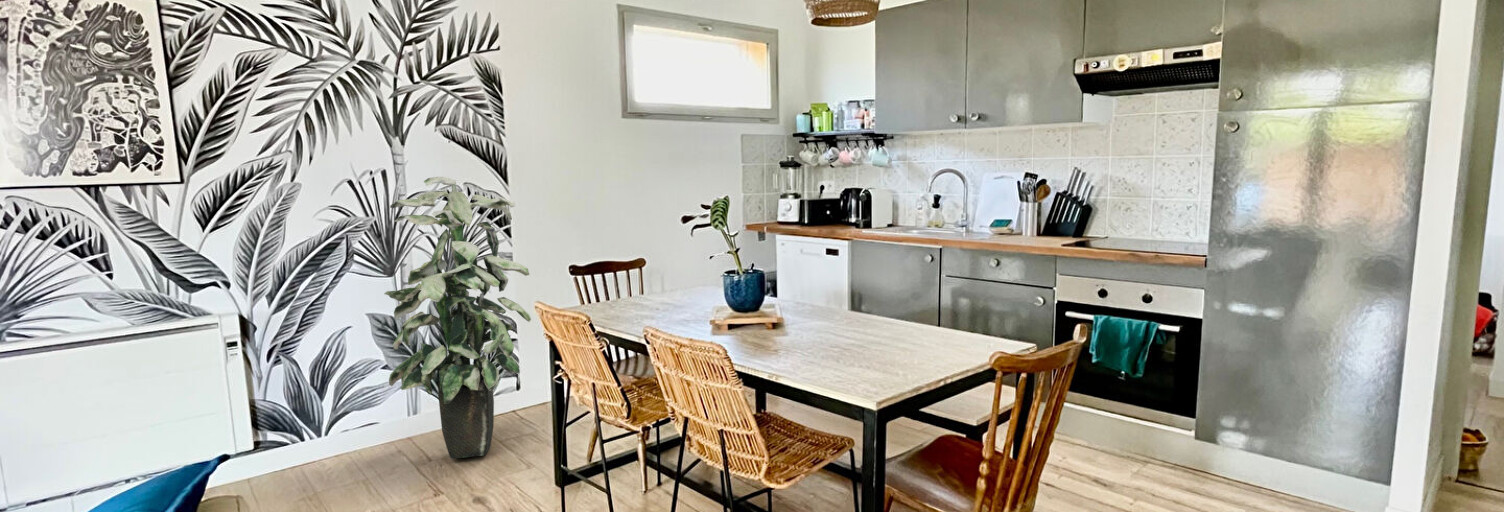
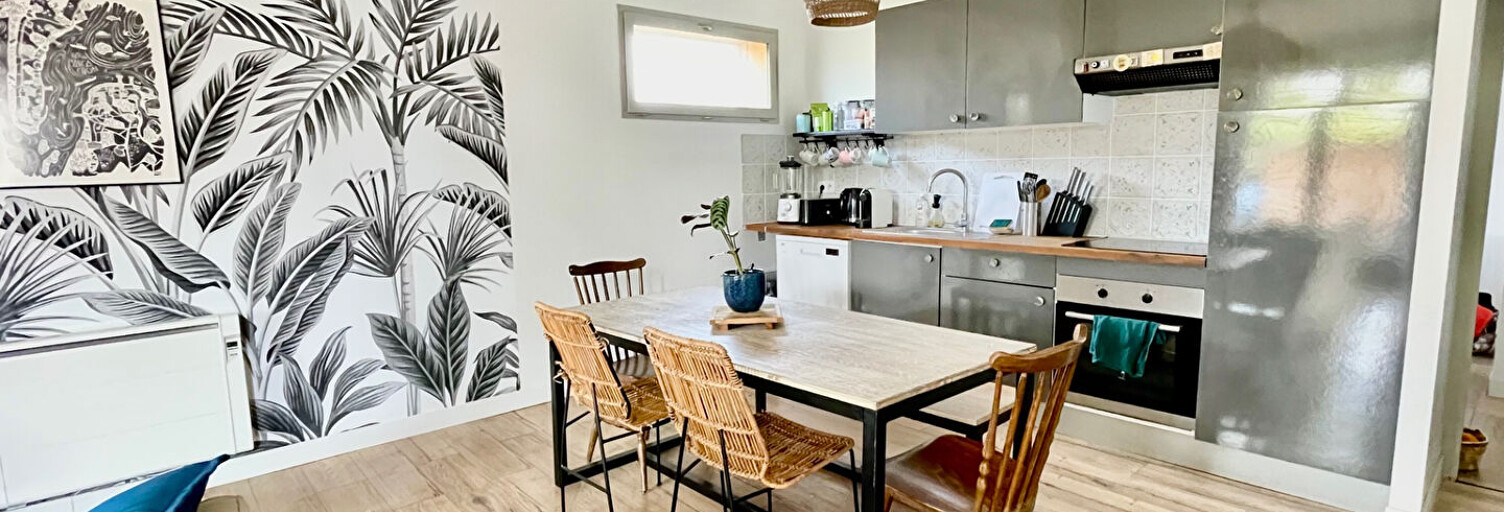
- indoor plant [383,176,532,459]
